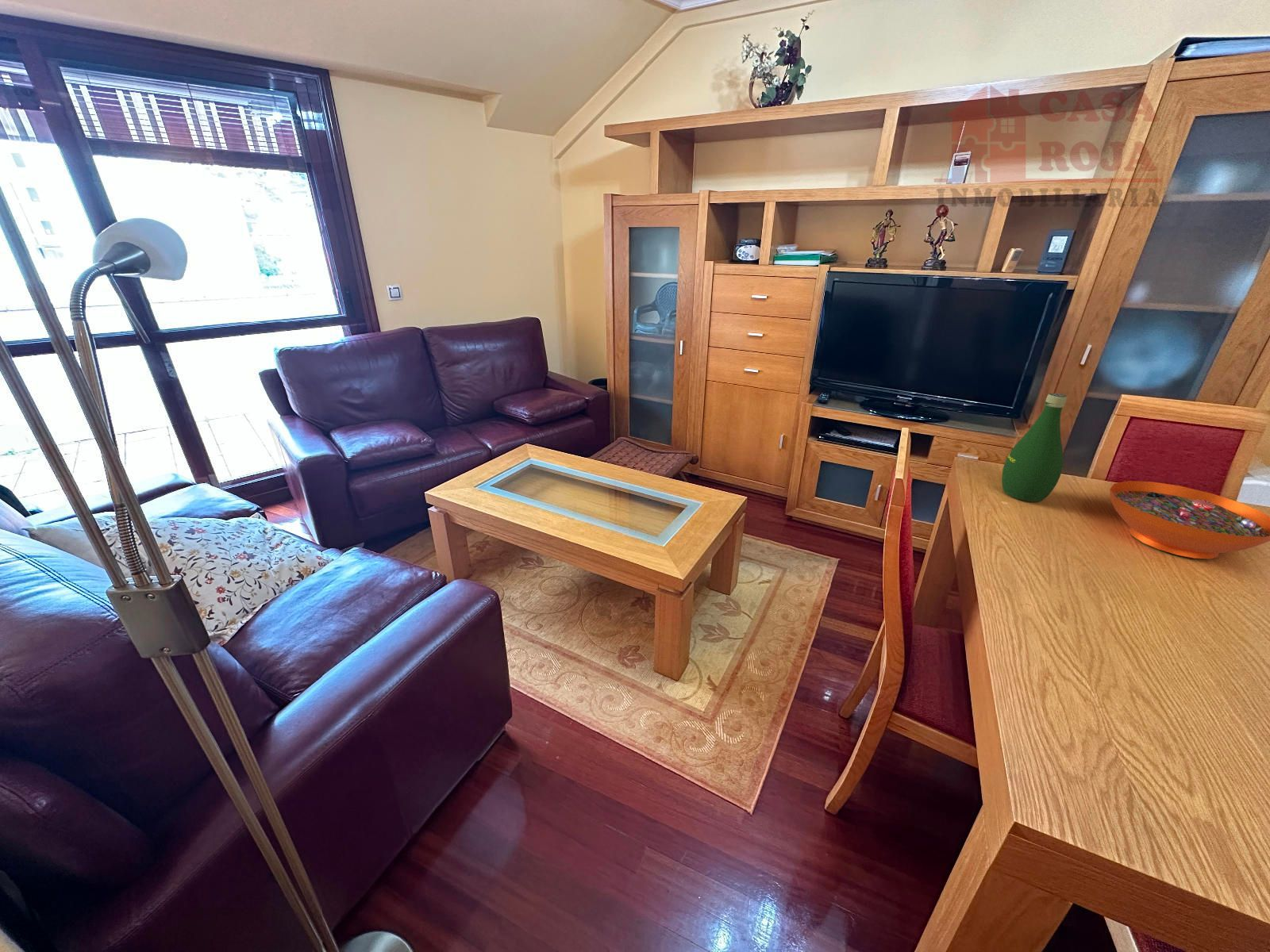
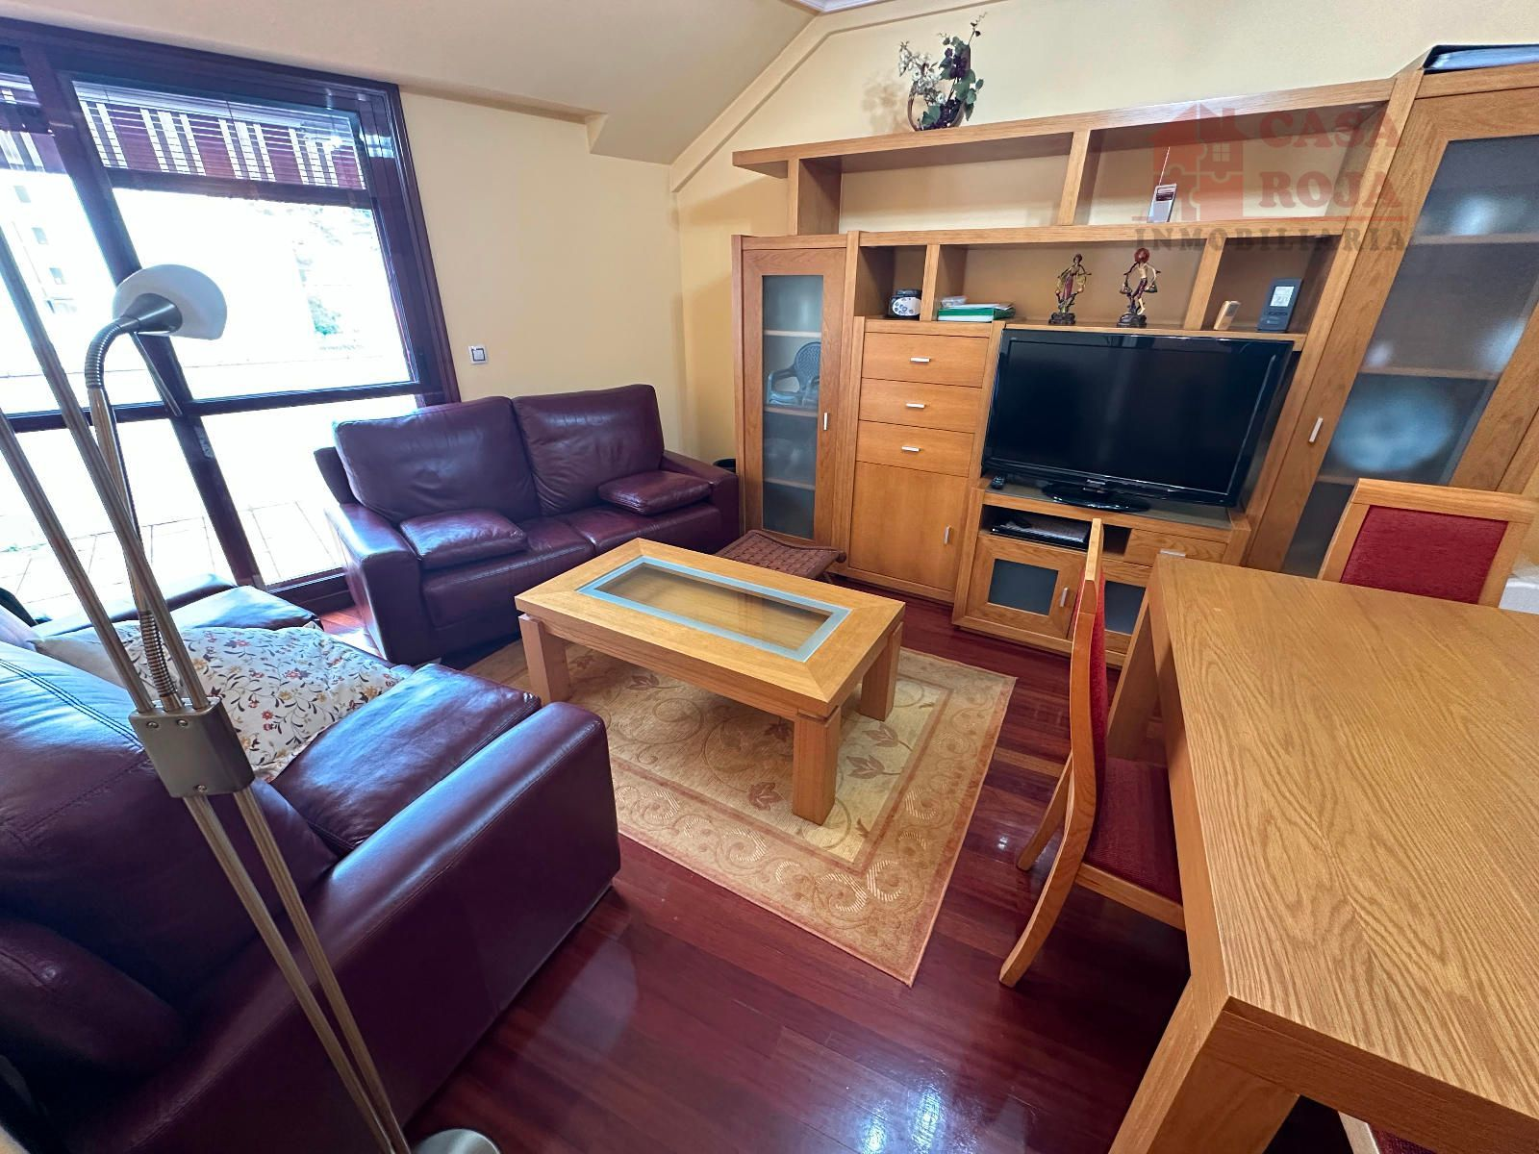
- decorative bowl [1109,480,1270,560]
- bottle [1001,393,1068,503]
